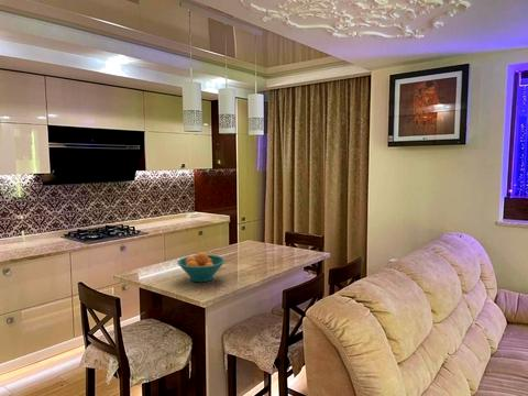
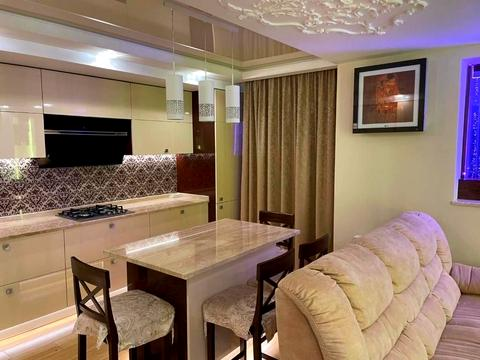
- fruit bowl [176,251,227,283]
